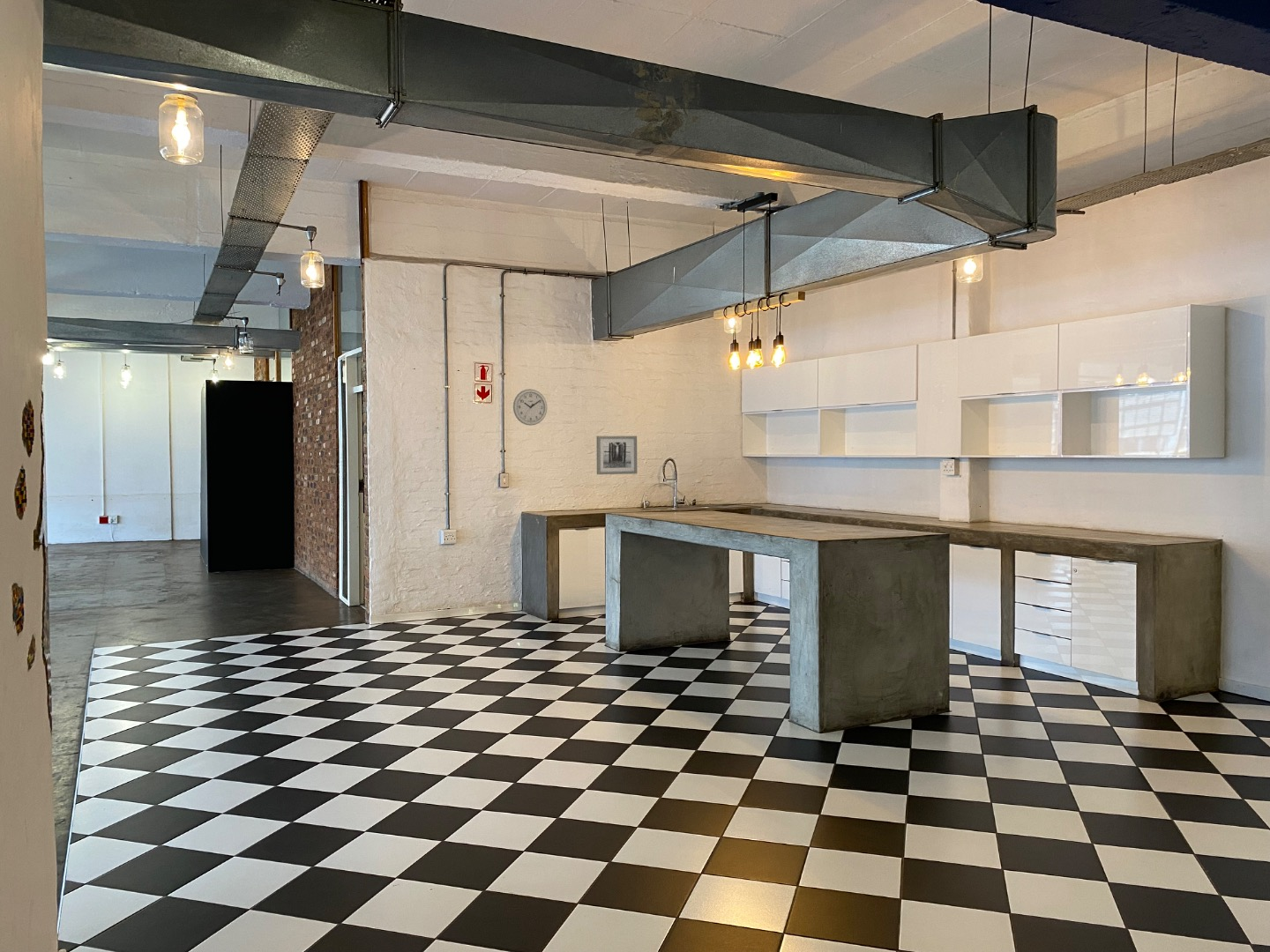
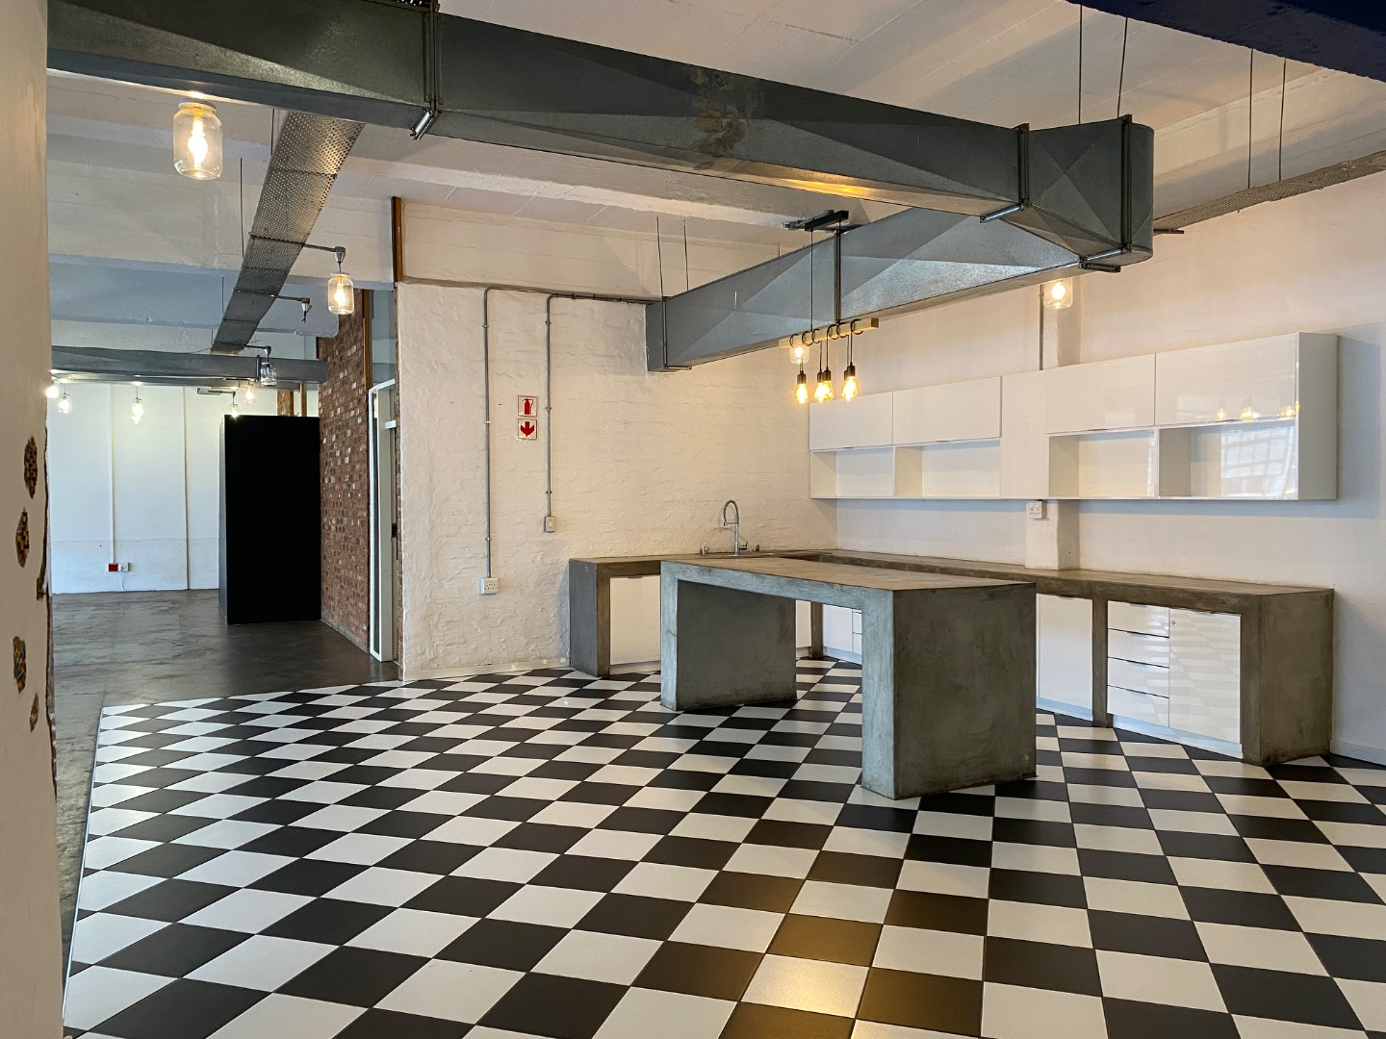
- wall clock [512,388,548,427]
- wall art [595,435,638,475]
